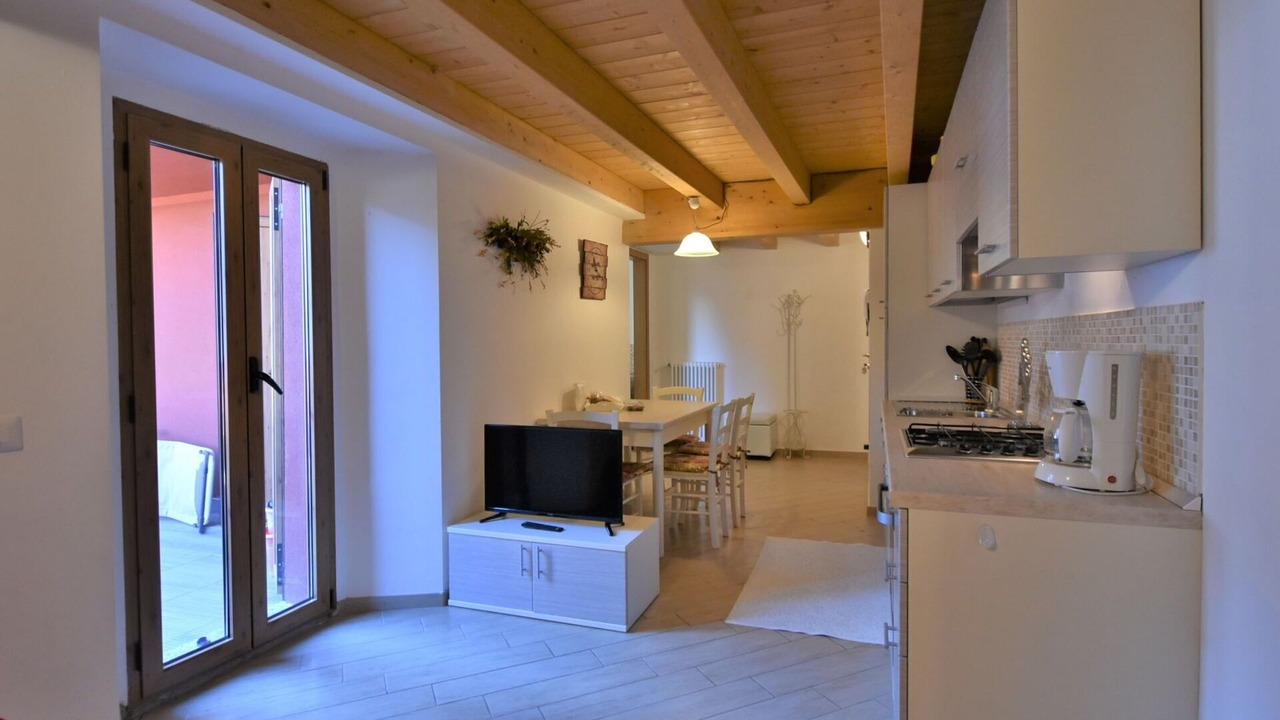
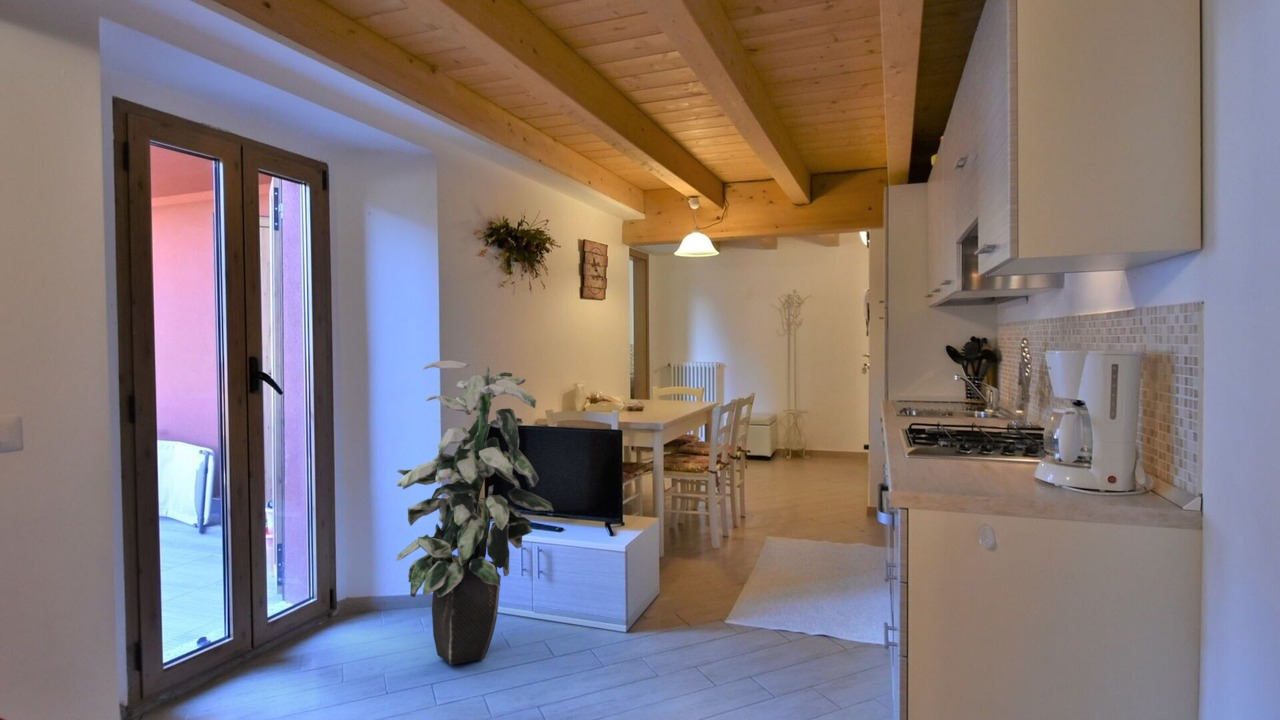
+ indoor plant [395,360,555,665]
